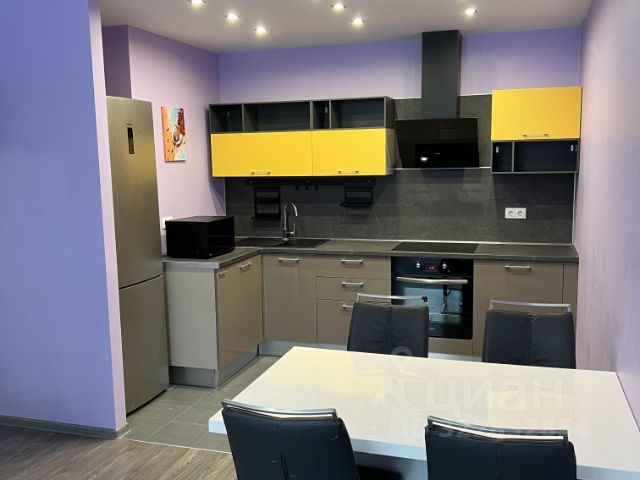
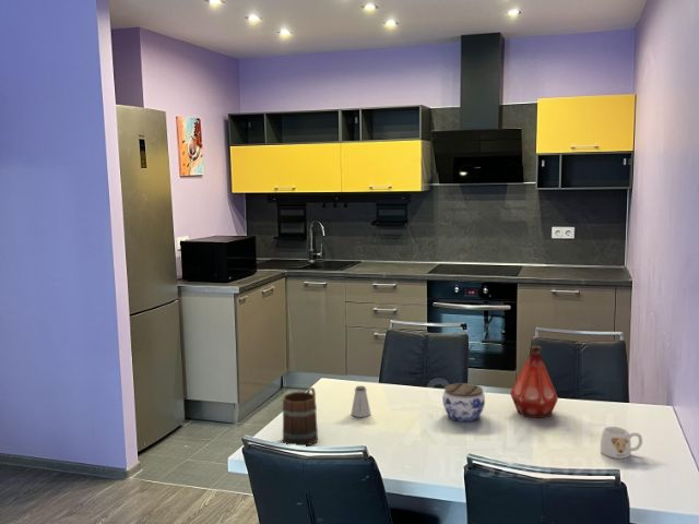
+ bottle [509,345,559,419]
+ mug [600,426,643,460]
+ saltshaker [350,385,371,418]
+ jar [441,382,486,422]
+ mug [282,386,319,448]
